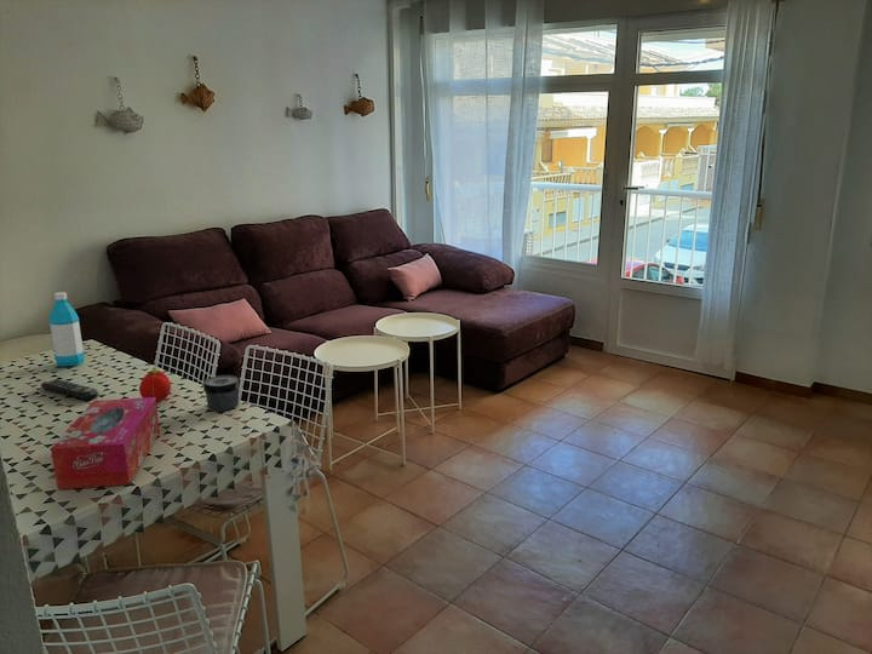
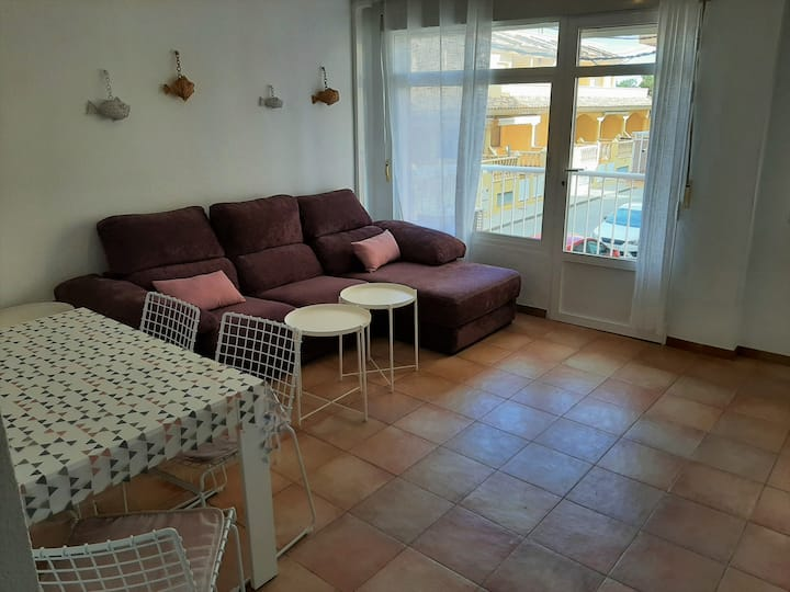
- tissue box [50,397,161,490]
- water bottle [47,291,86,368]
- jar [202,374,241,412]
- fruit [138,366,172,403]
- remote control [40,378,99,401]
